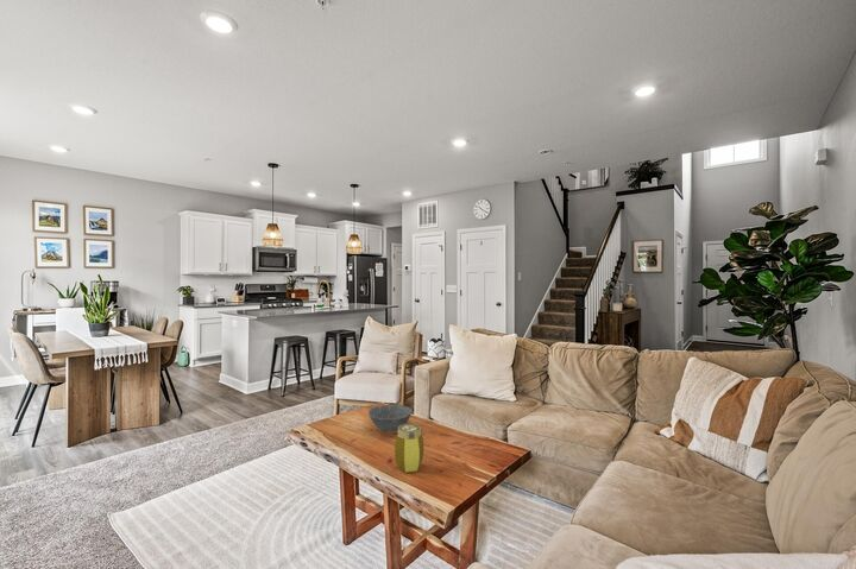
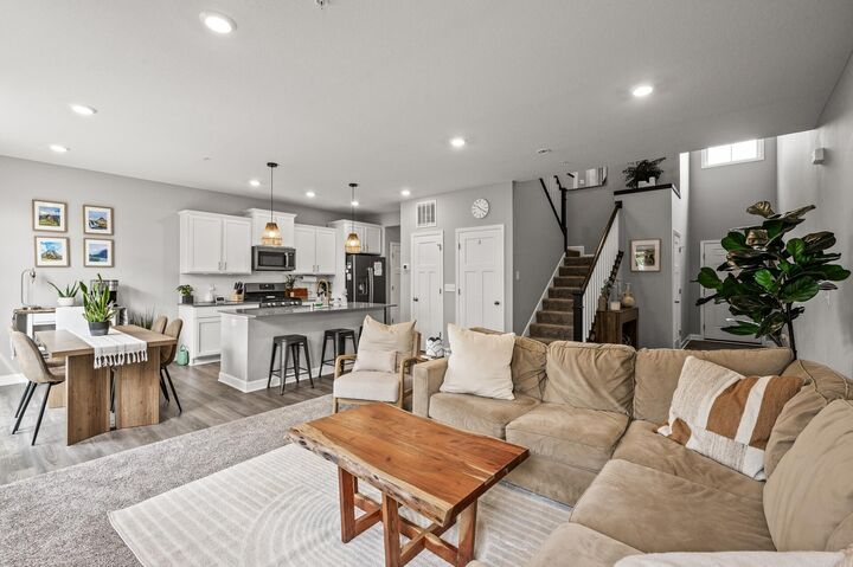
- bowl [367,403,414,434]
- jar [394,423,424,474]
